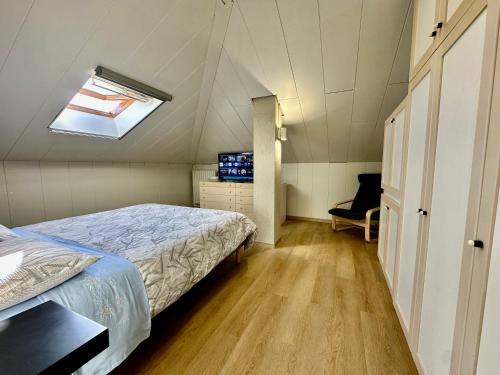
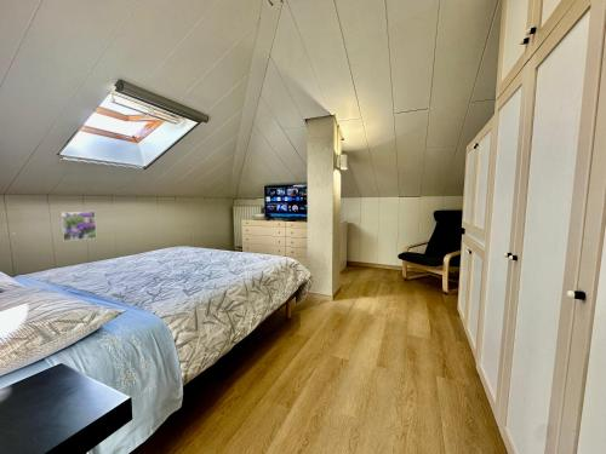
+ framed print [58,211,98,242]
